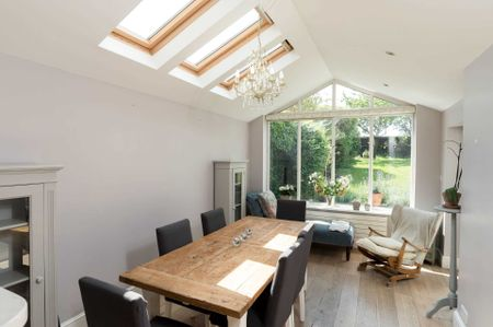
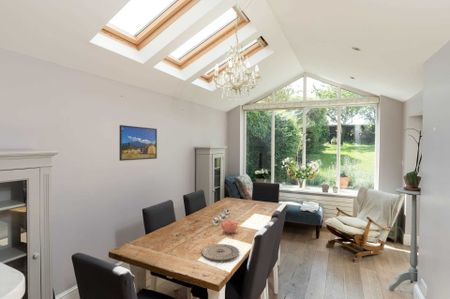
+ teapot [219,217,239,235]
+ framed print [118,124,158,162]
+ plate [201,243,240,262]
